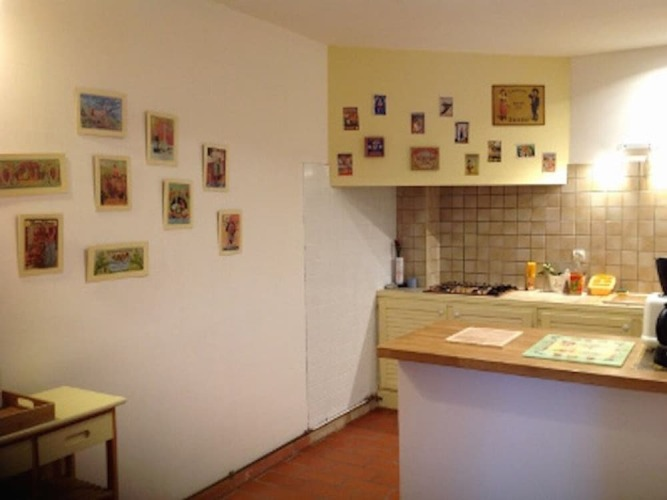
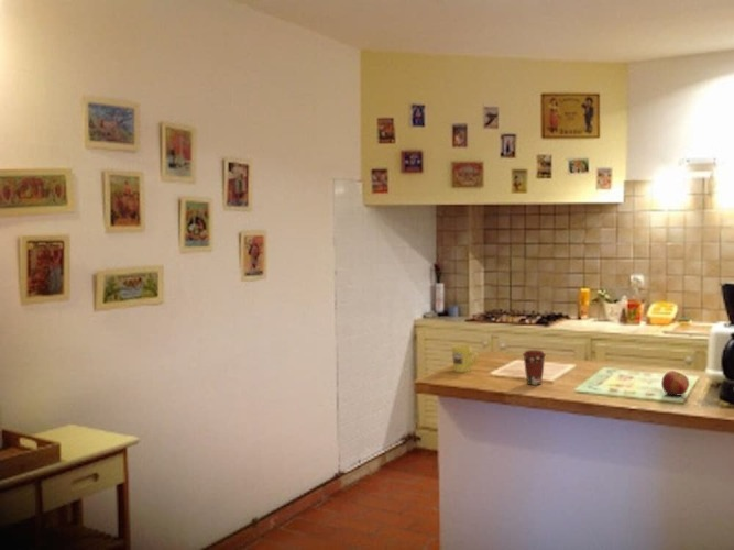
+ coffee cup [522,349,547,386]
+ mug [451,344,480,374]
+ apple [660,370,690,397]
